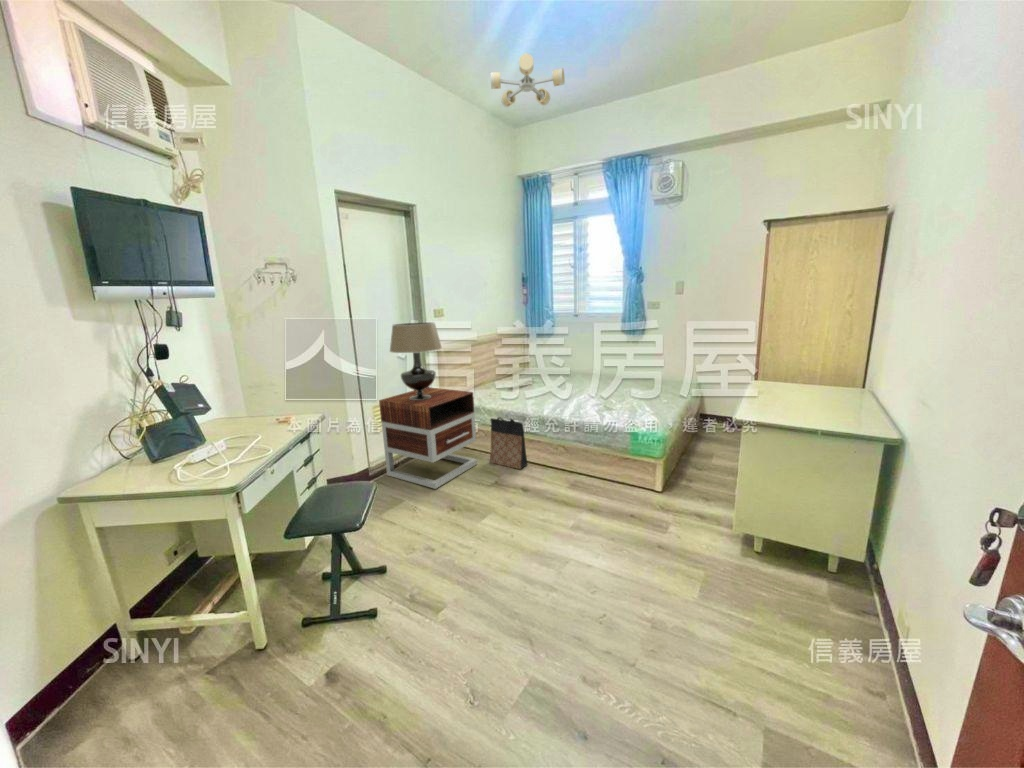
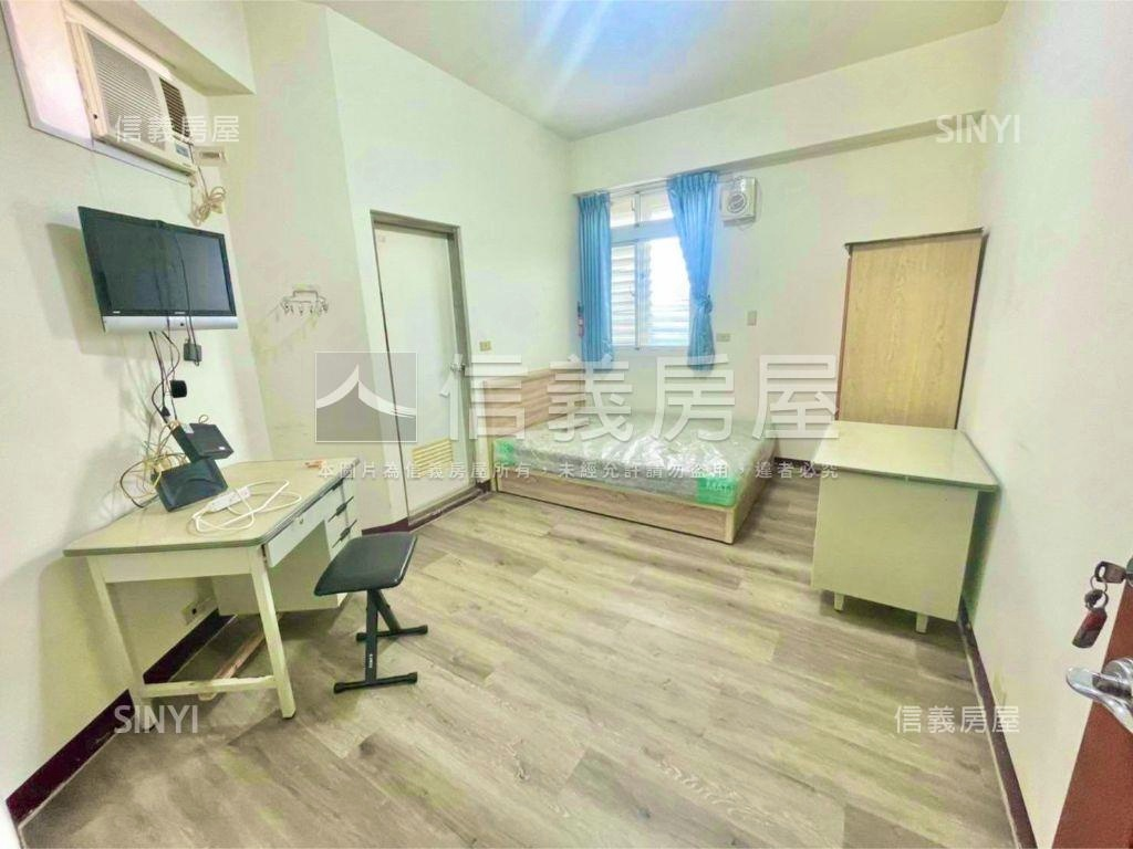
- bag [489,416,529,470]
- nightstand [378,386,478,490]
- table lamp [388,321,443,400]
- ceiling light [490,52,566,108]
